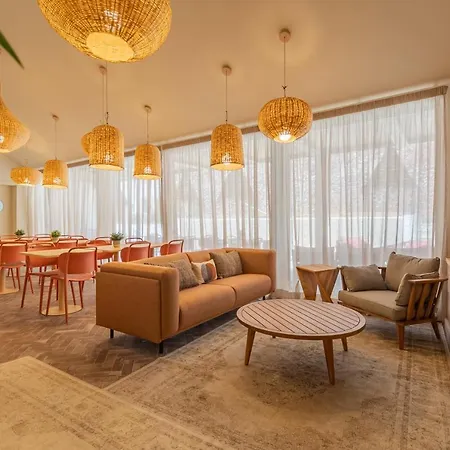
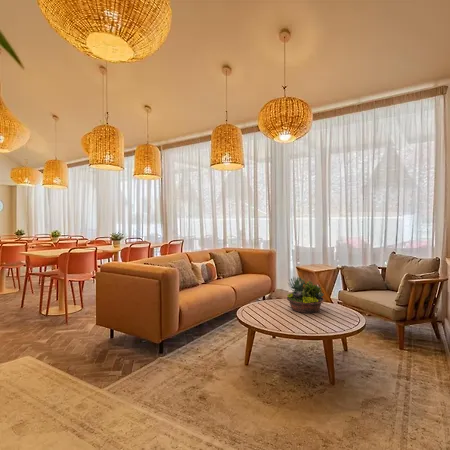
+ succulent planter [286,276,325,314]
